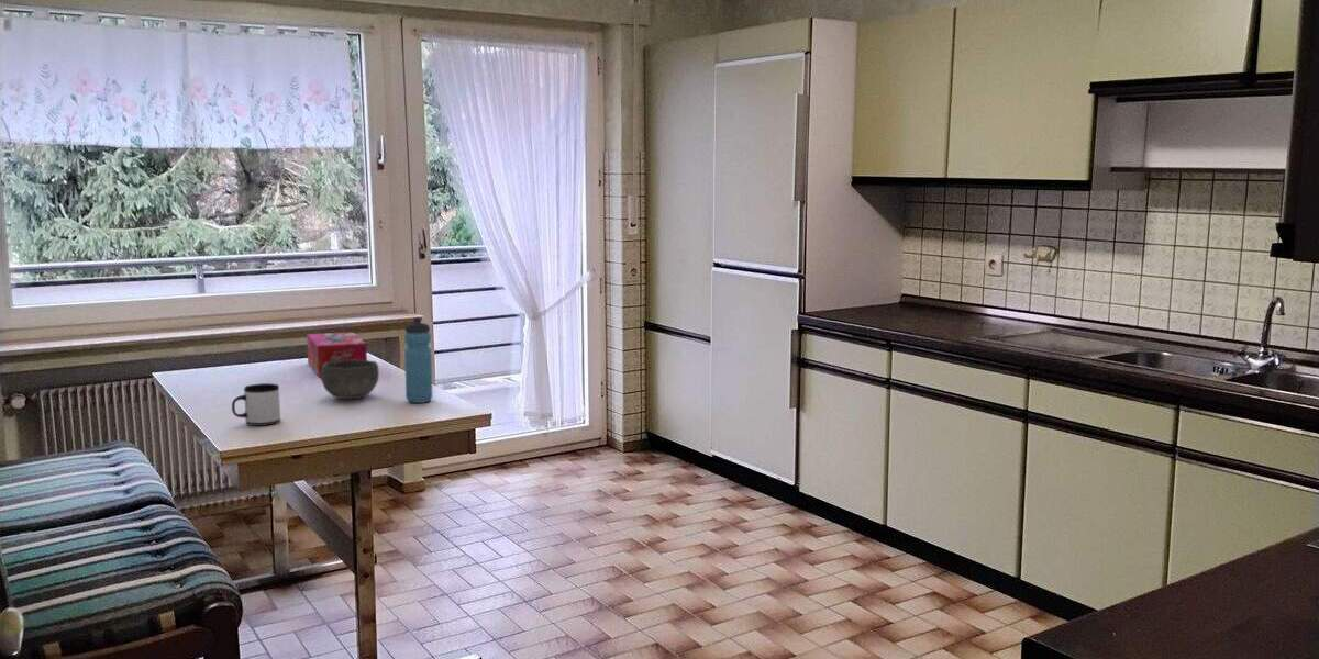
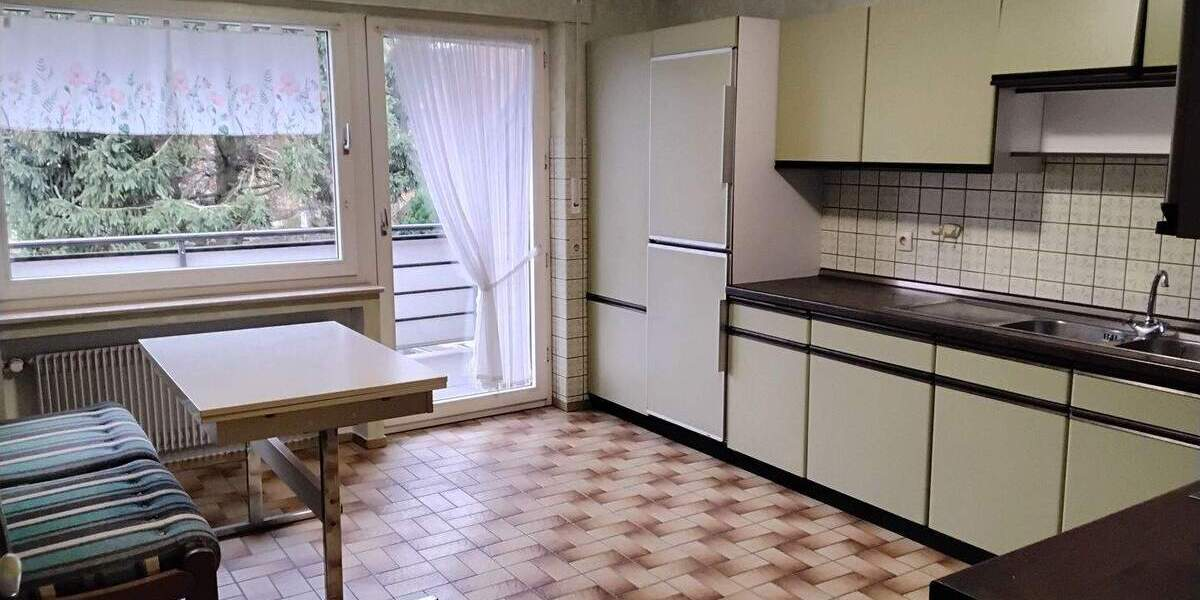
- tissue box [306,331,368,378]
- bowl [320,359,380,400]
- water bottle [403,316,433,404]
- mug [231,382,281,427]
